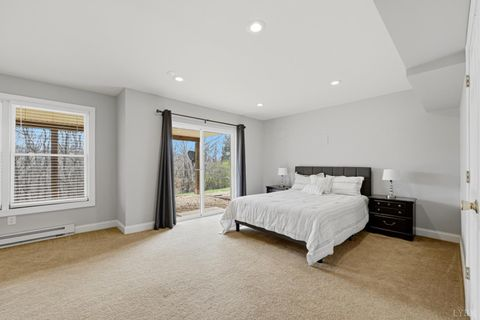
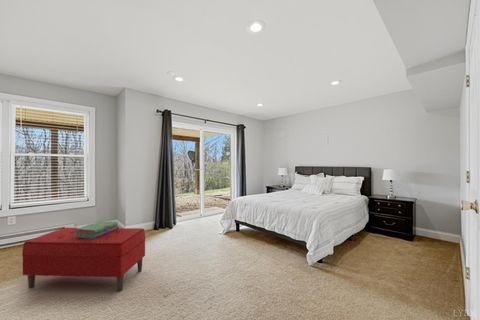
+ bench [21,227,146,292]
+ stack of books [75,220,120,239]
